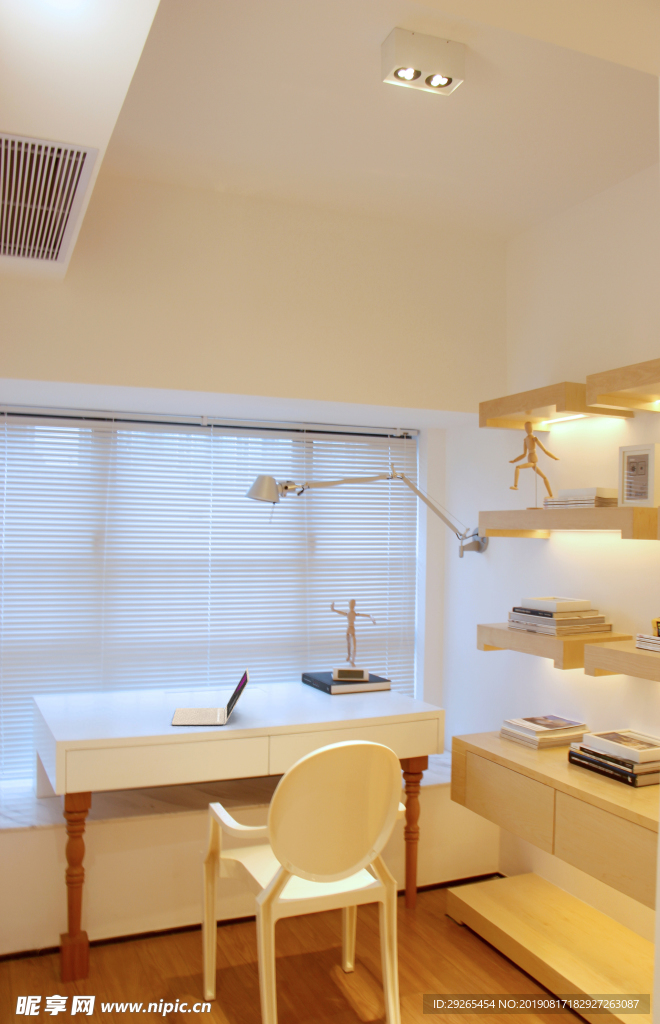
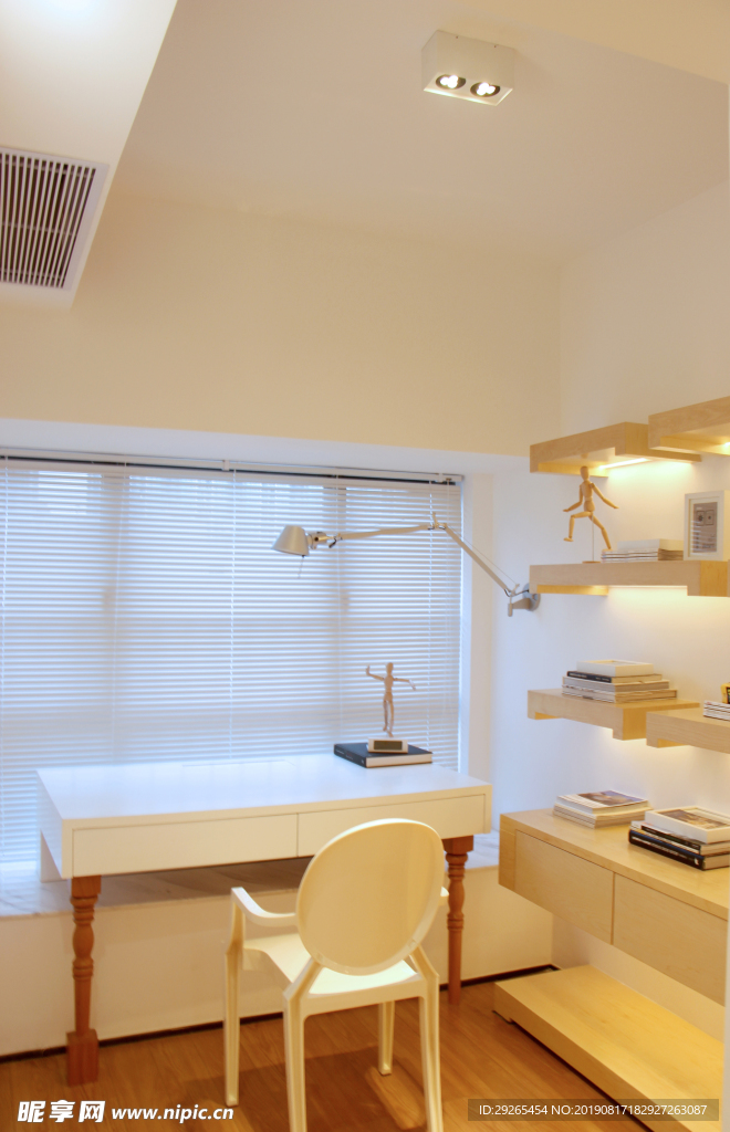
- laptop [171,667,250,726]
